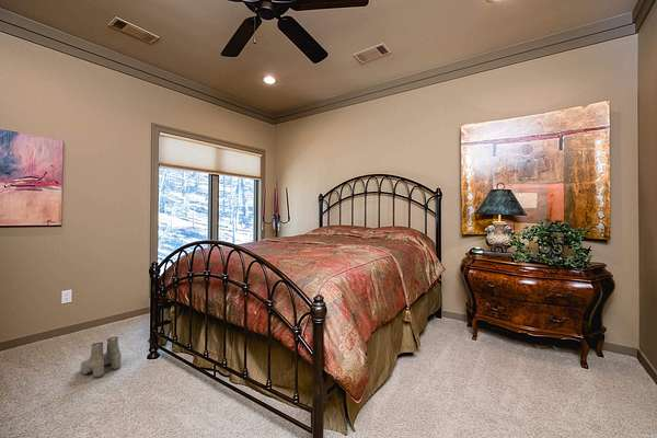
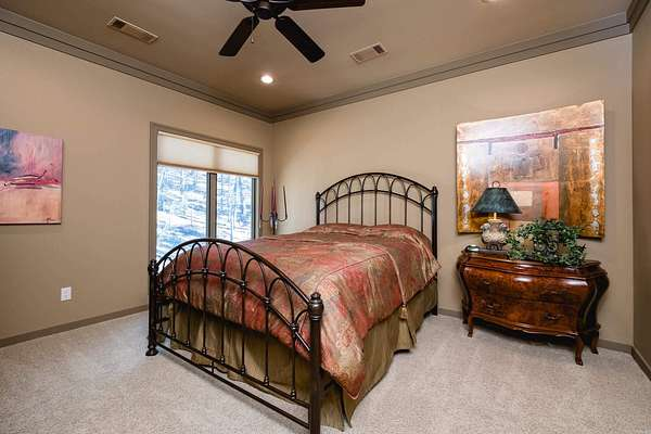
- boots [80,336,123,379]
